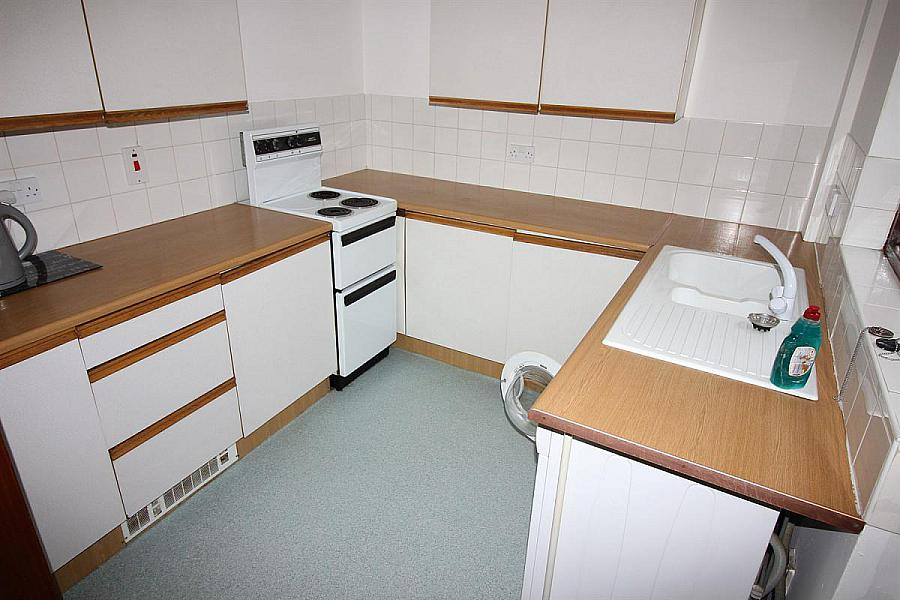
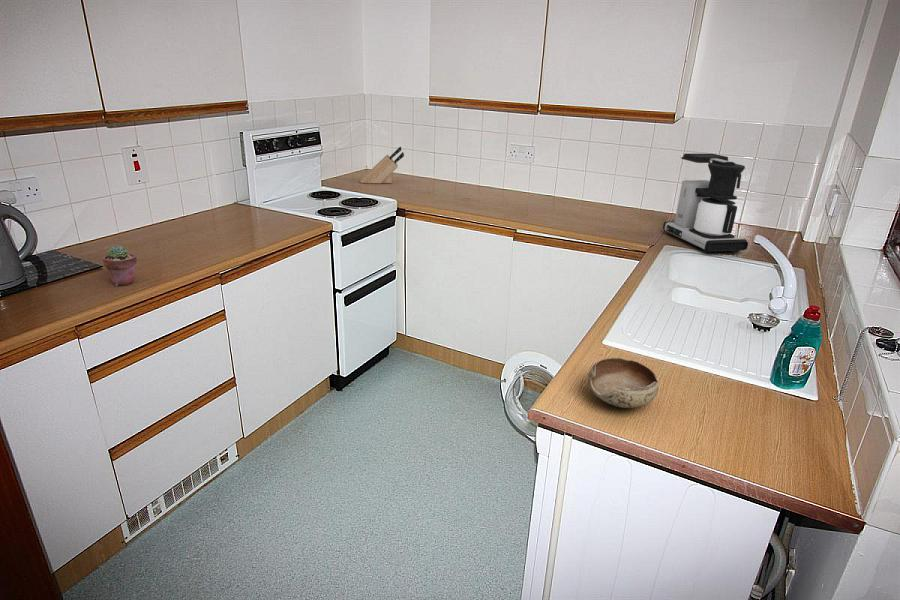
+ bowl [587,357,659,409]
+ potted succulent [102,244,138,286]
+ coffee maker [662,153,749,254]
+ knife block [359,146,405,184]
